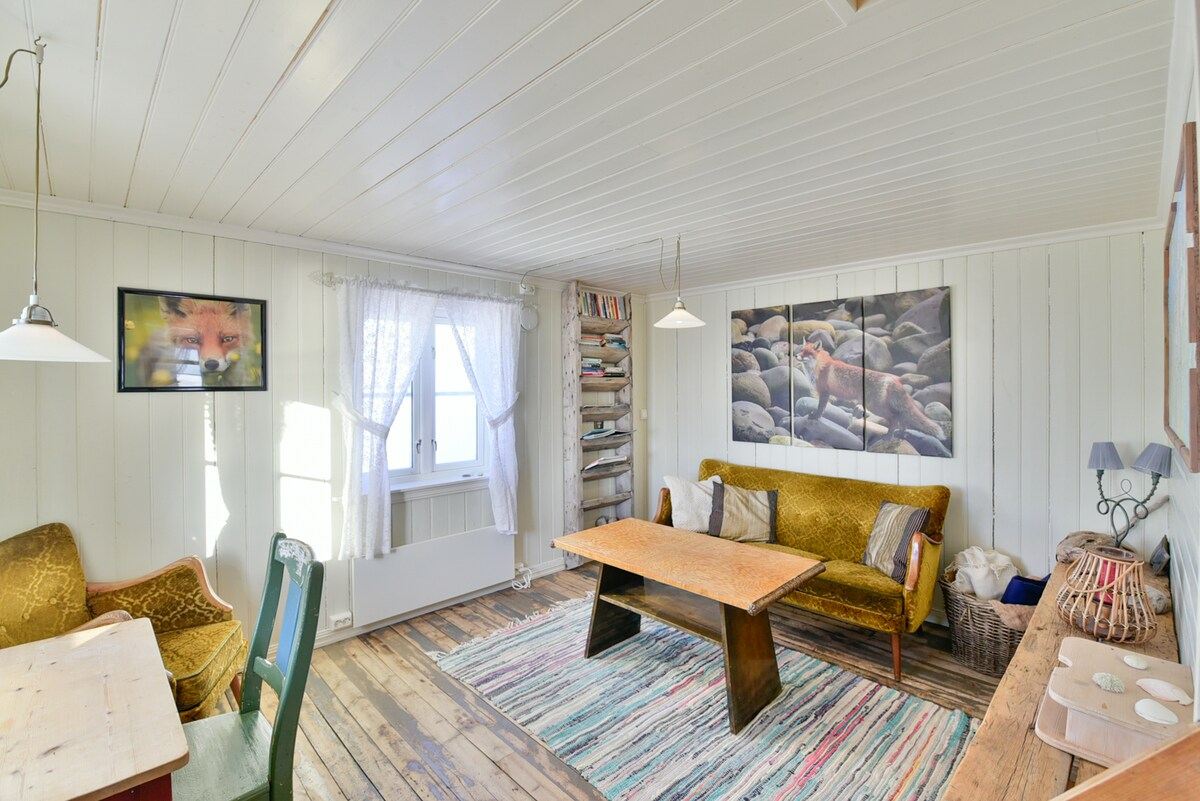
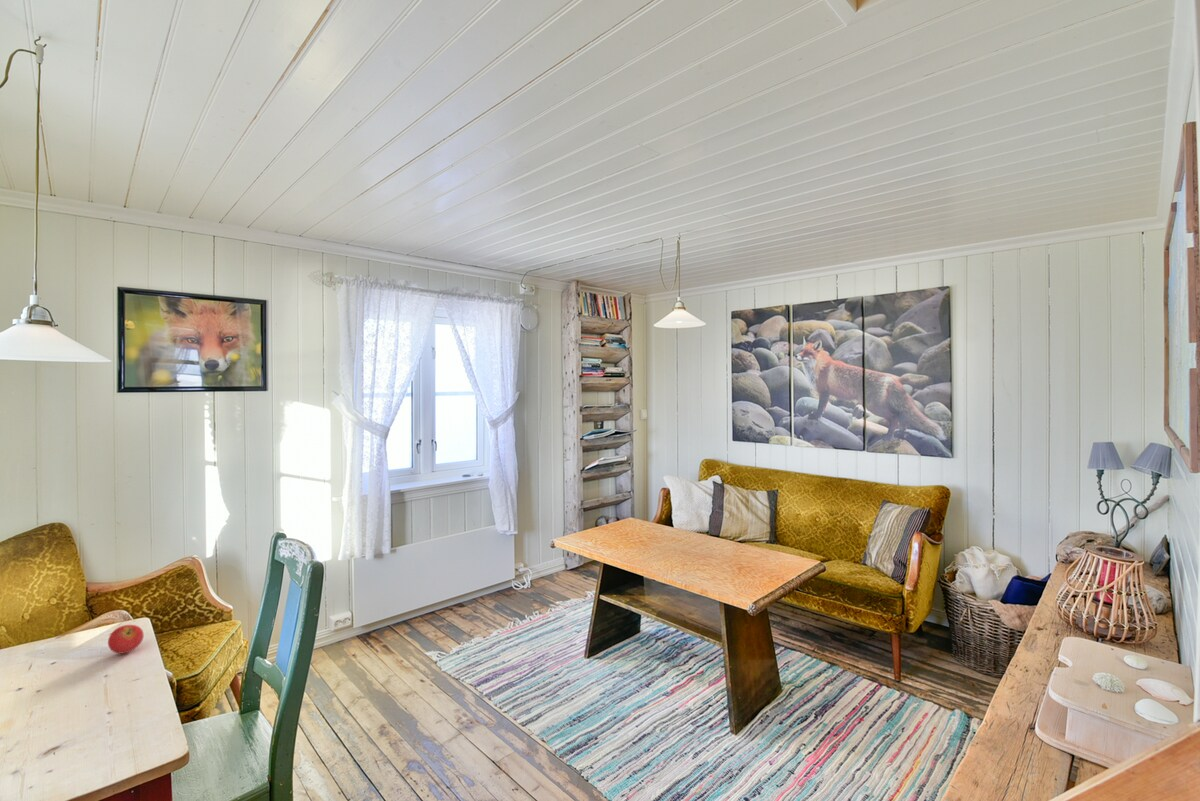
+ fruit [107,624,145,655]
